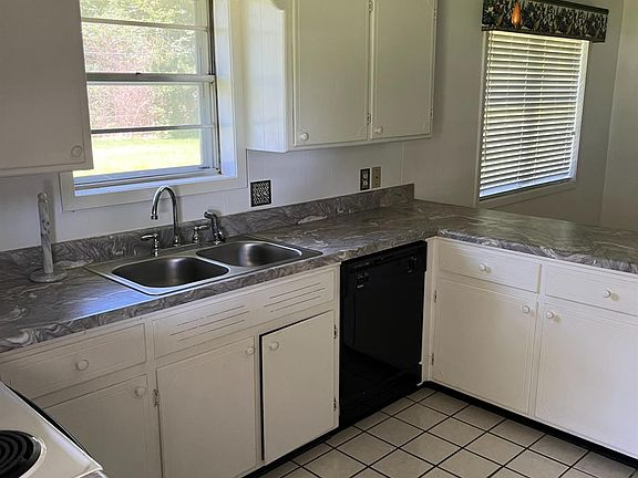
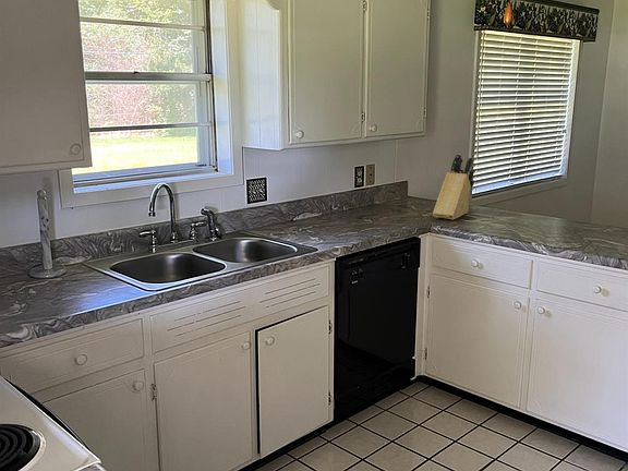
+ knife block [432,153,476,220]
